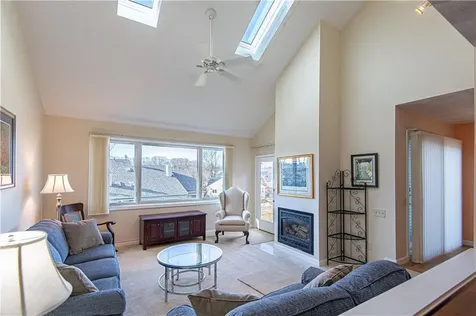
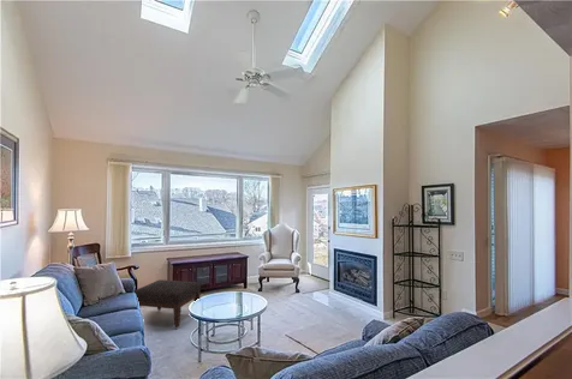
+ ottoman [135,278,202,330]
